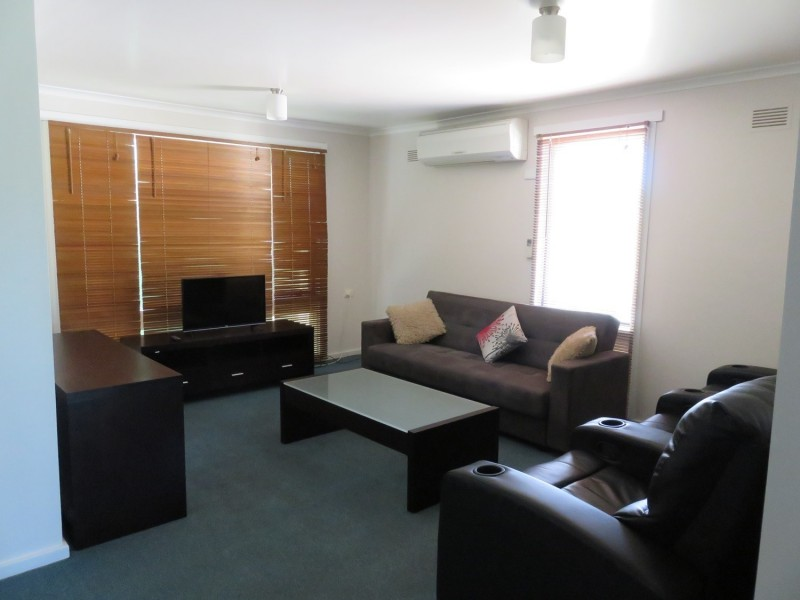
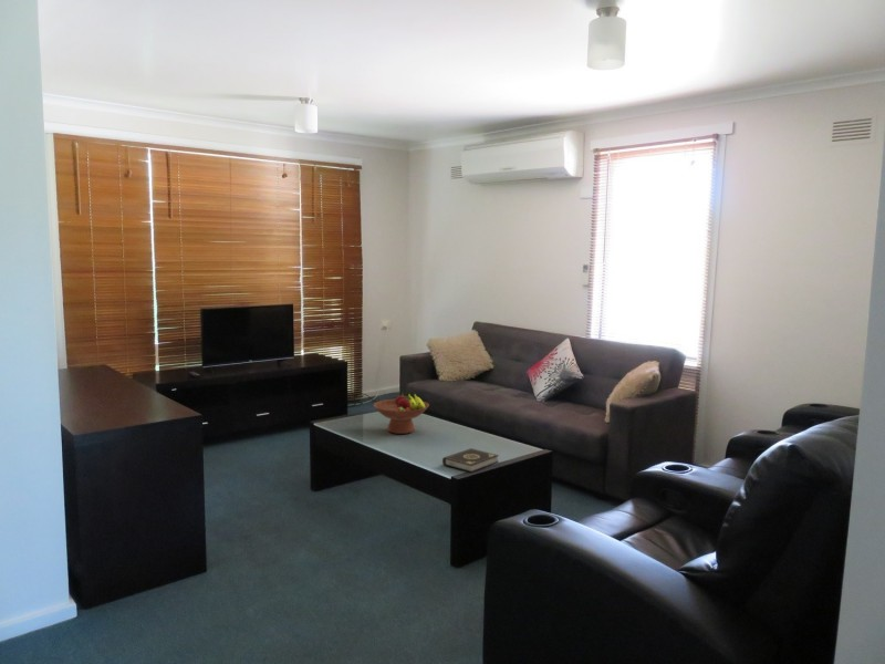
+ fruit bowl [373,390,430,435]
+ book [441,447,500,474]
